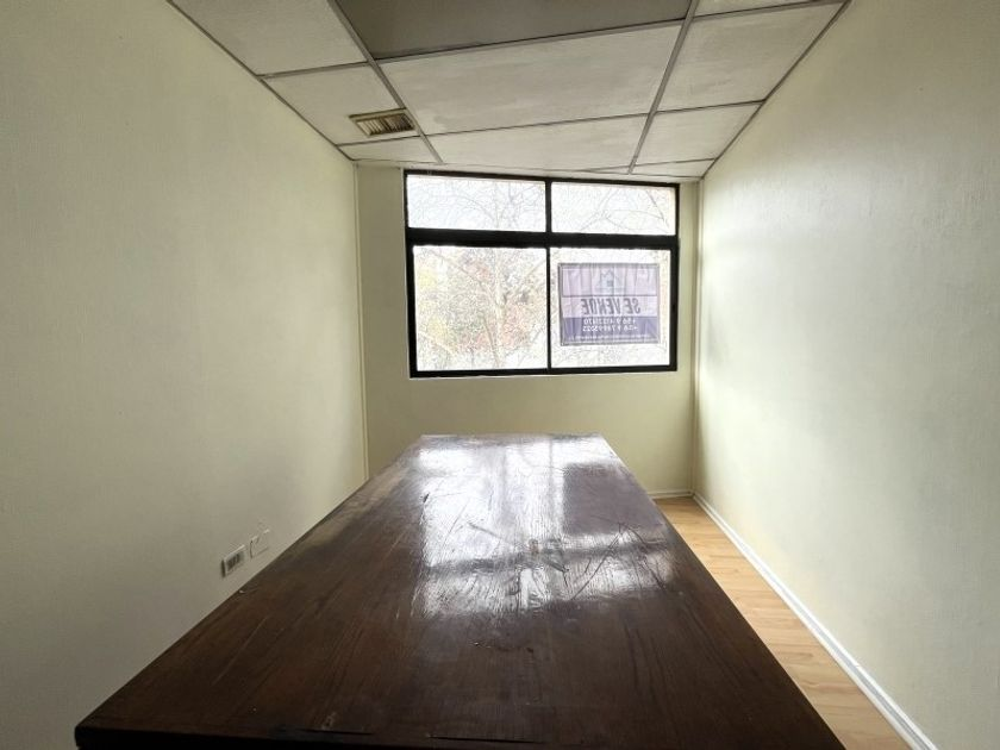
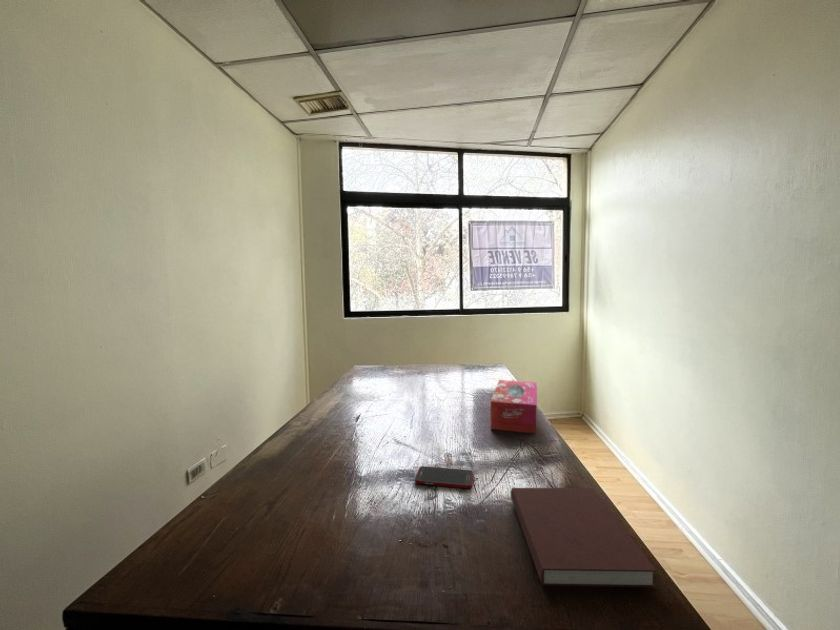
+ tissue box [490,379,538,434]
+ notebook [510,487,658,588]
+ cell phone [414,465,474,489]
